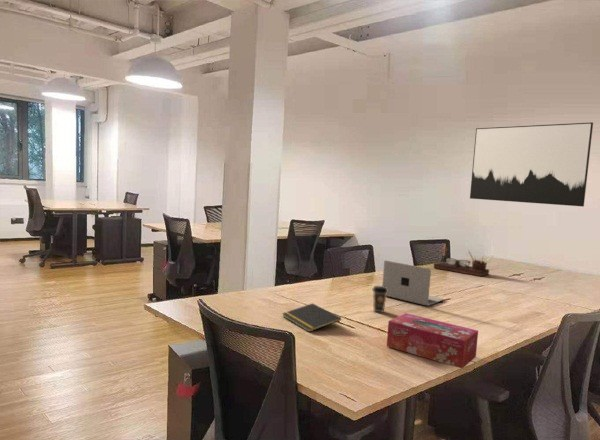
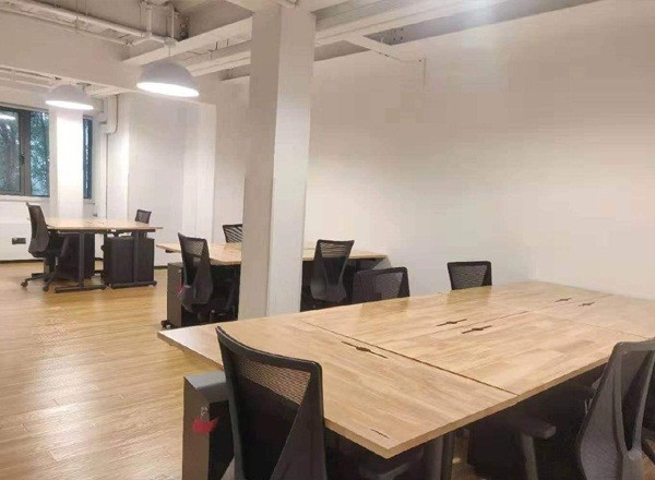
- notepad [281,302,342,333]
- wall art [469,121,594,208]
- coffee cup [371,285,388,314]
- tissue box [386,312,479,369]
- laptop [381,260,445,307]
- desk organizer [433,244,493,278]
